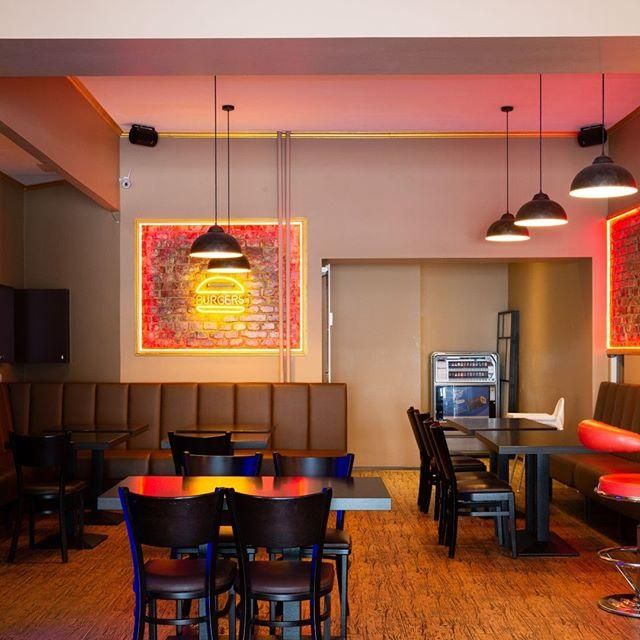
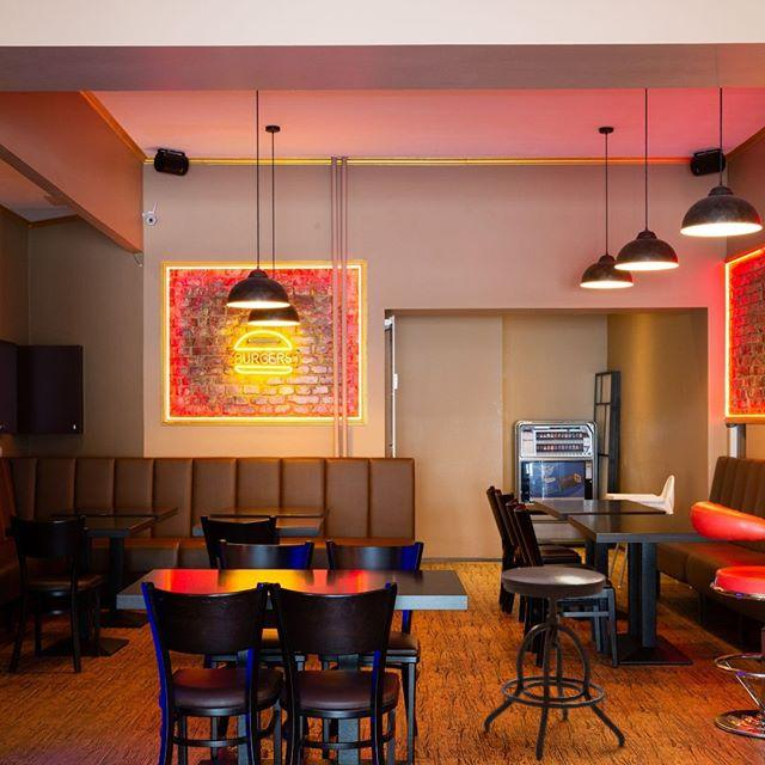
+ stool [483,565,626,761]
